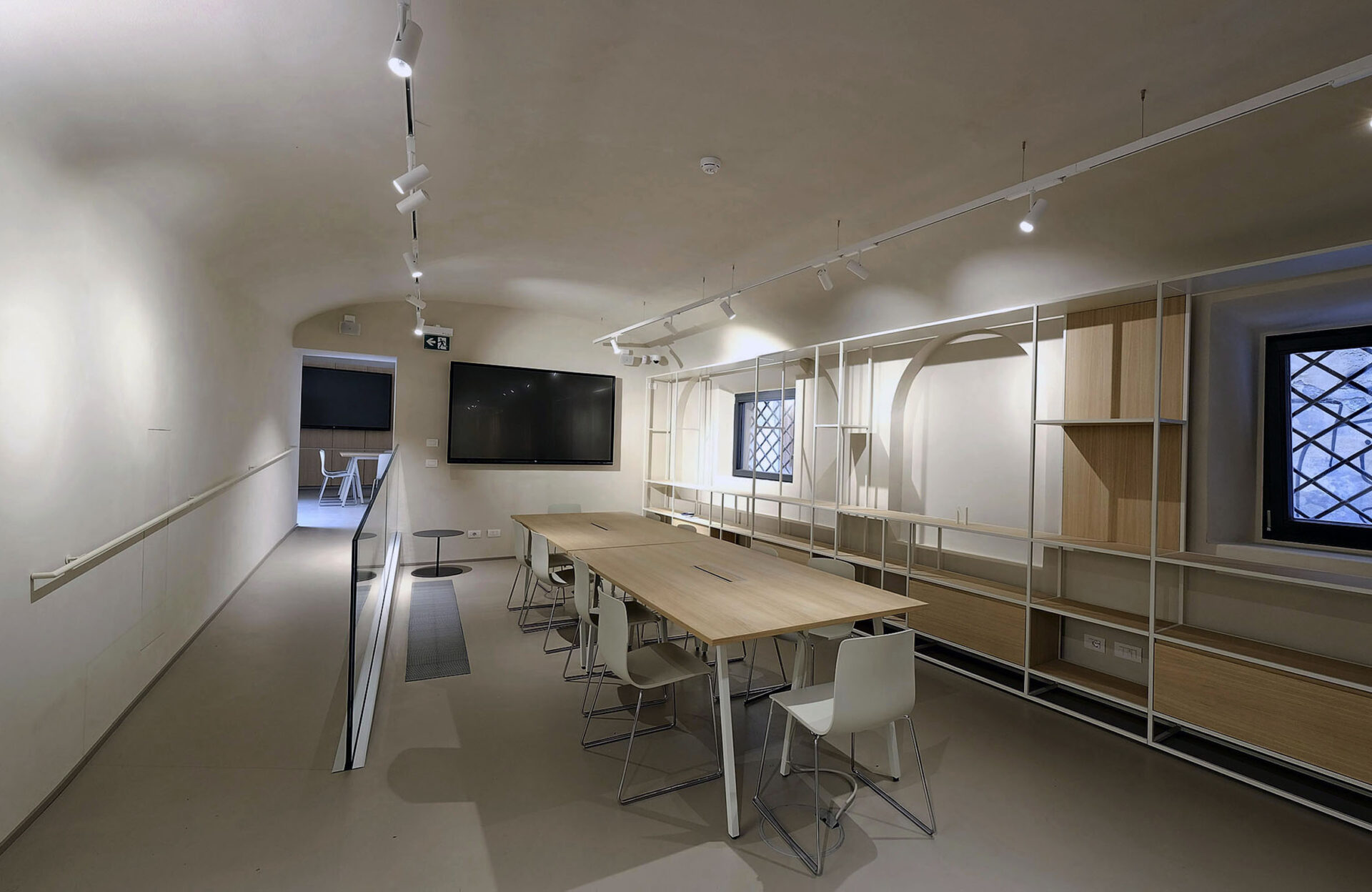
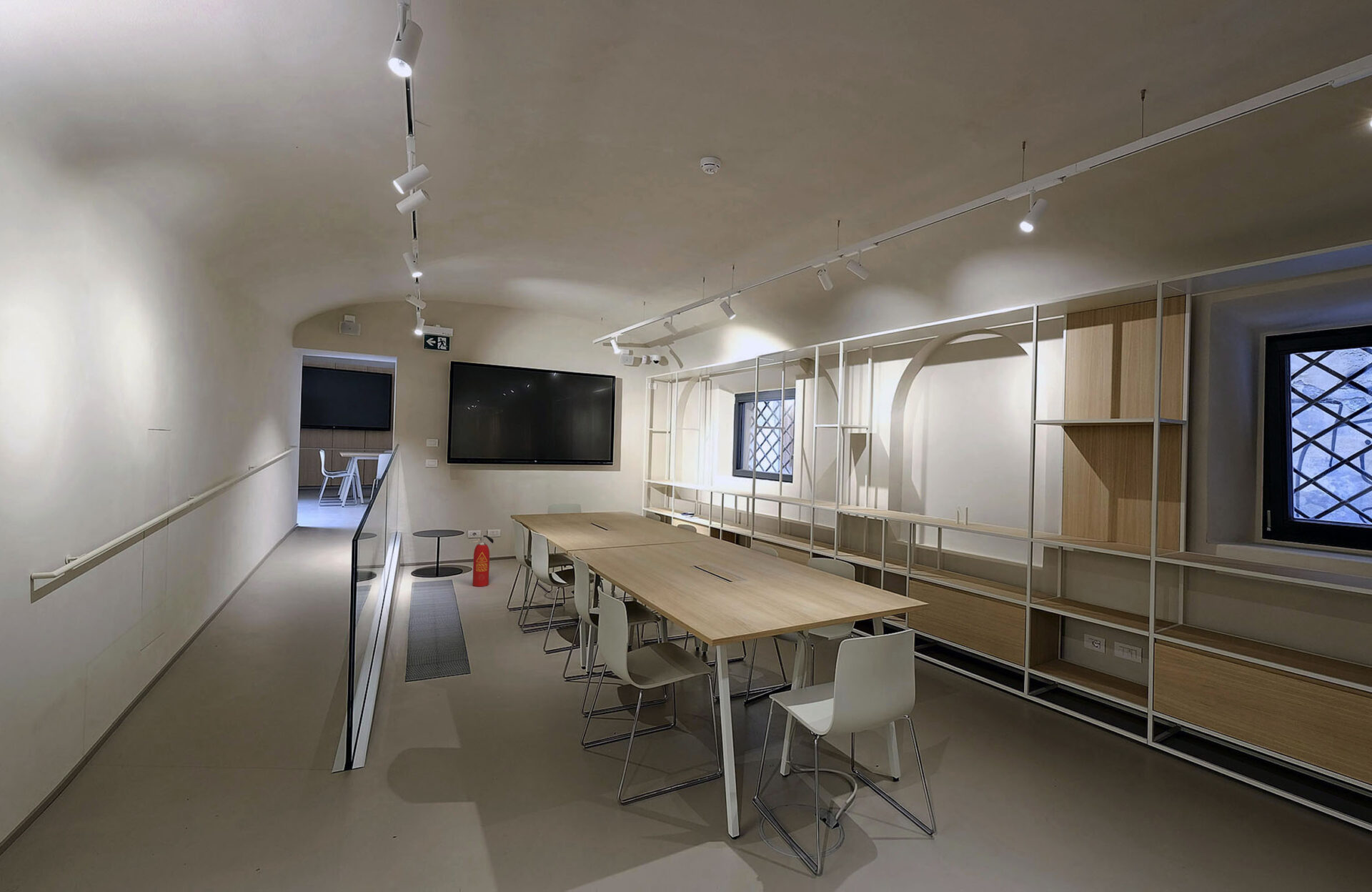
+ fire extinguisher [472,535,494,587]
